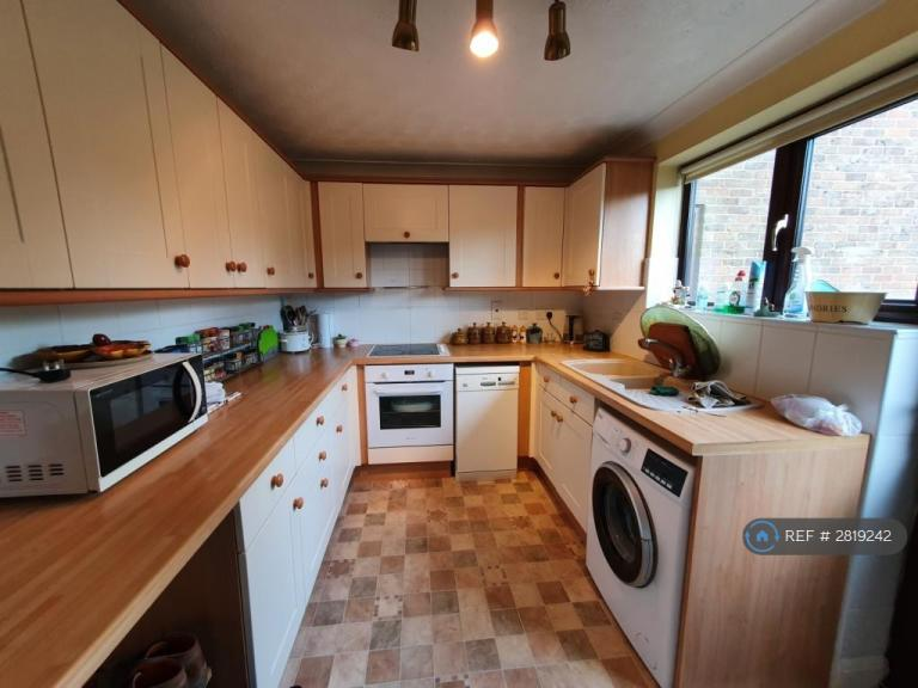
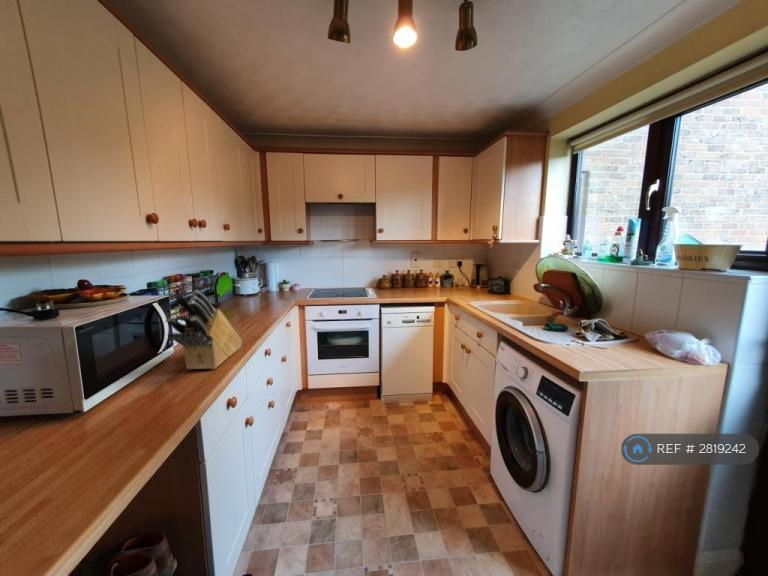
+ knife block [165,289,243,370]
